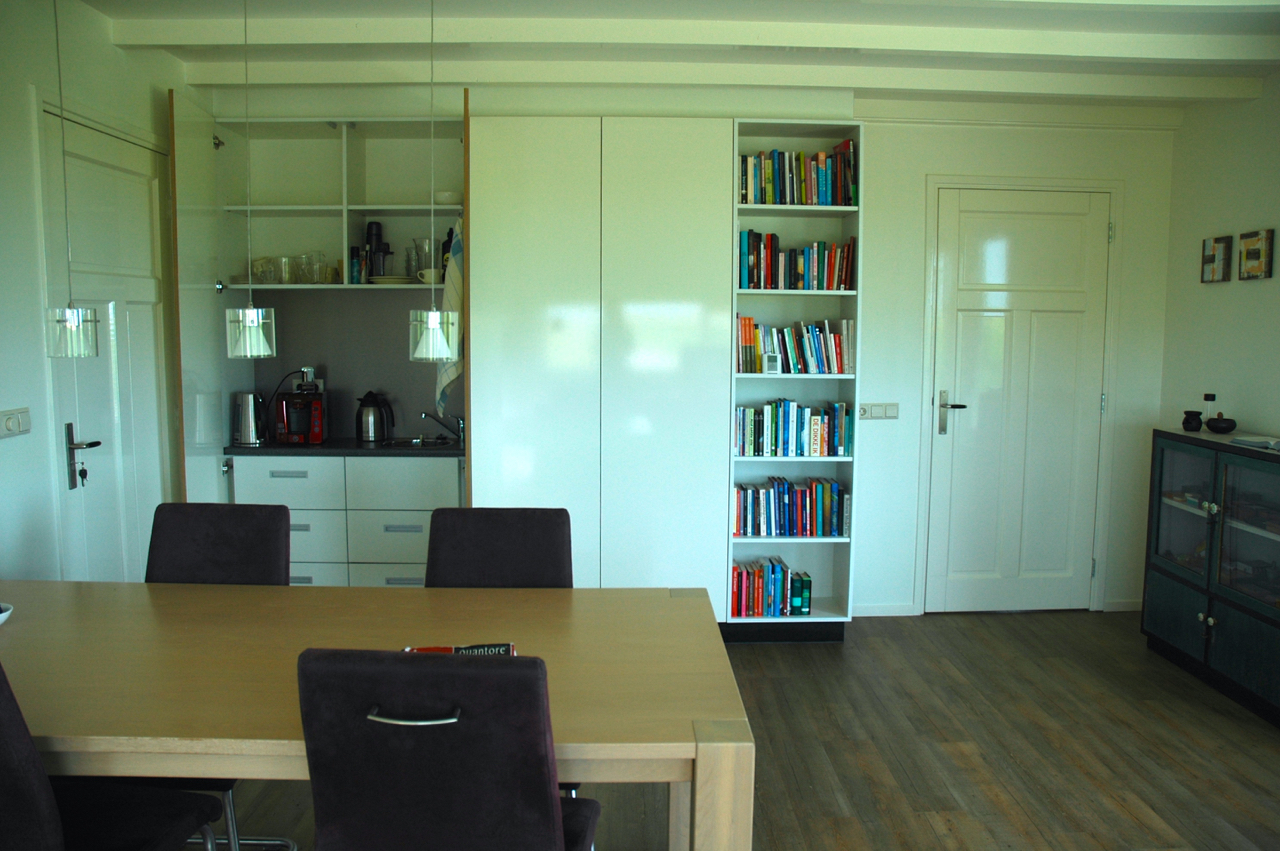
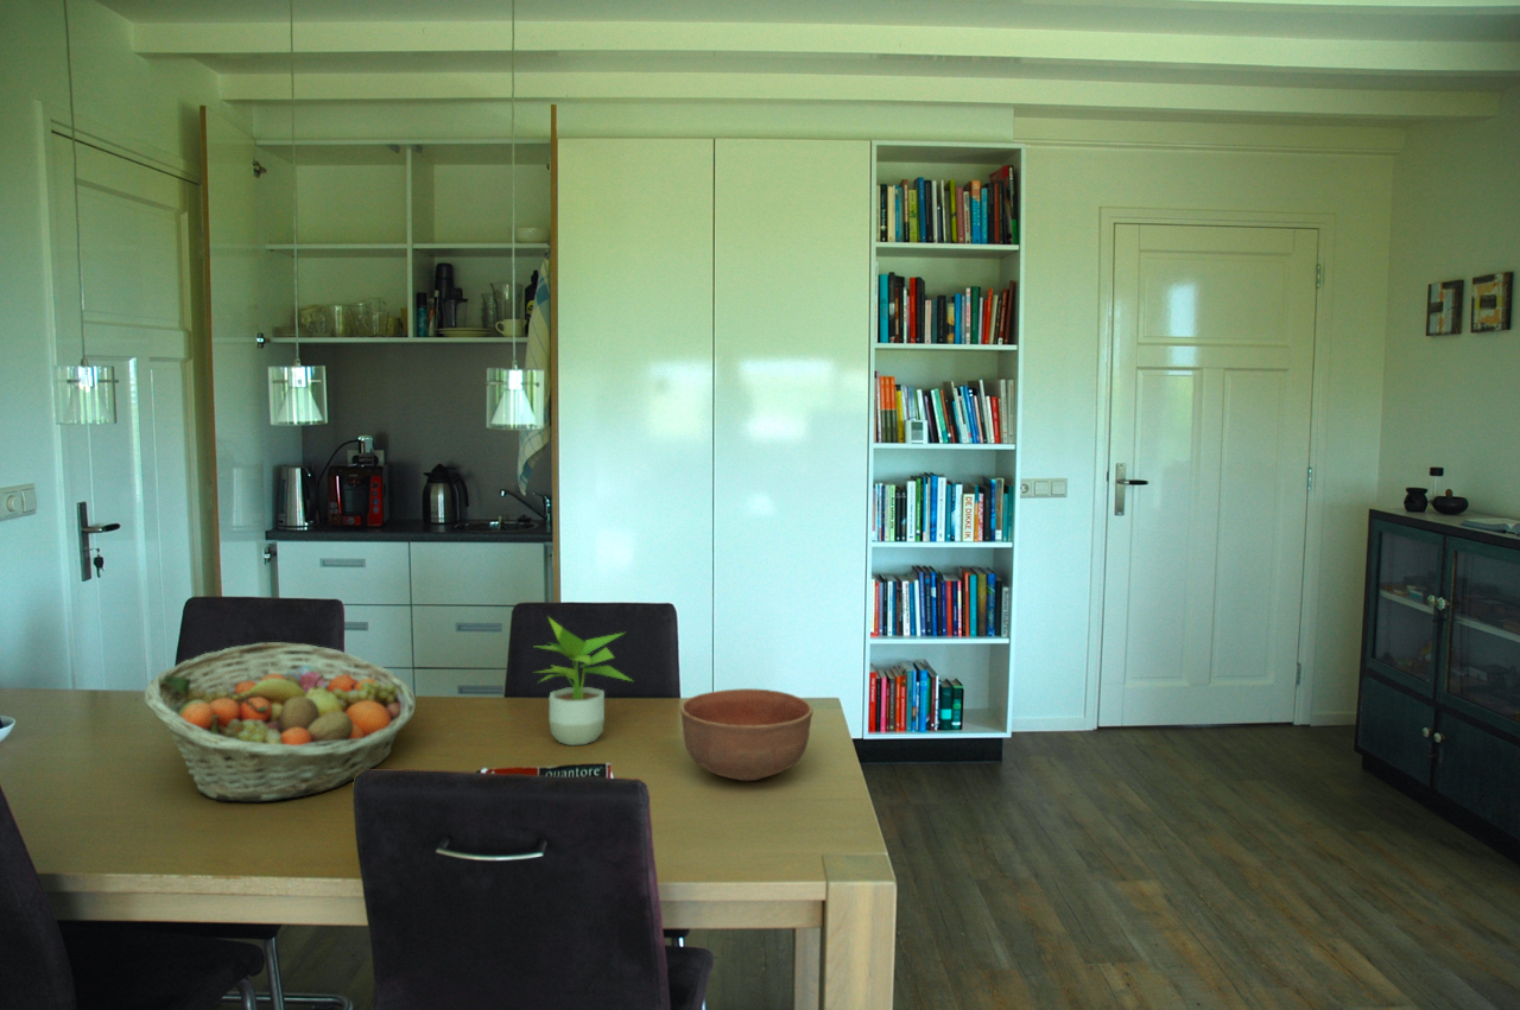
+ fruit basket [142,641,417,803]
+ bowl [679,687,815,782]
+ potted plant [533,615,634,747]
